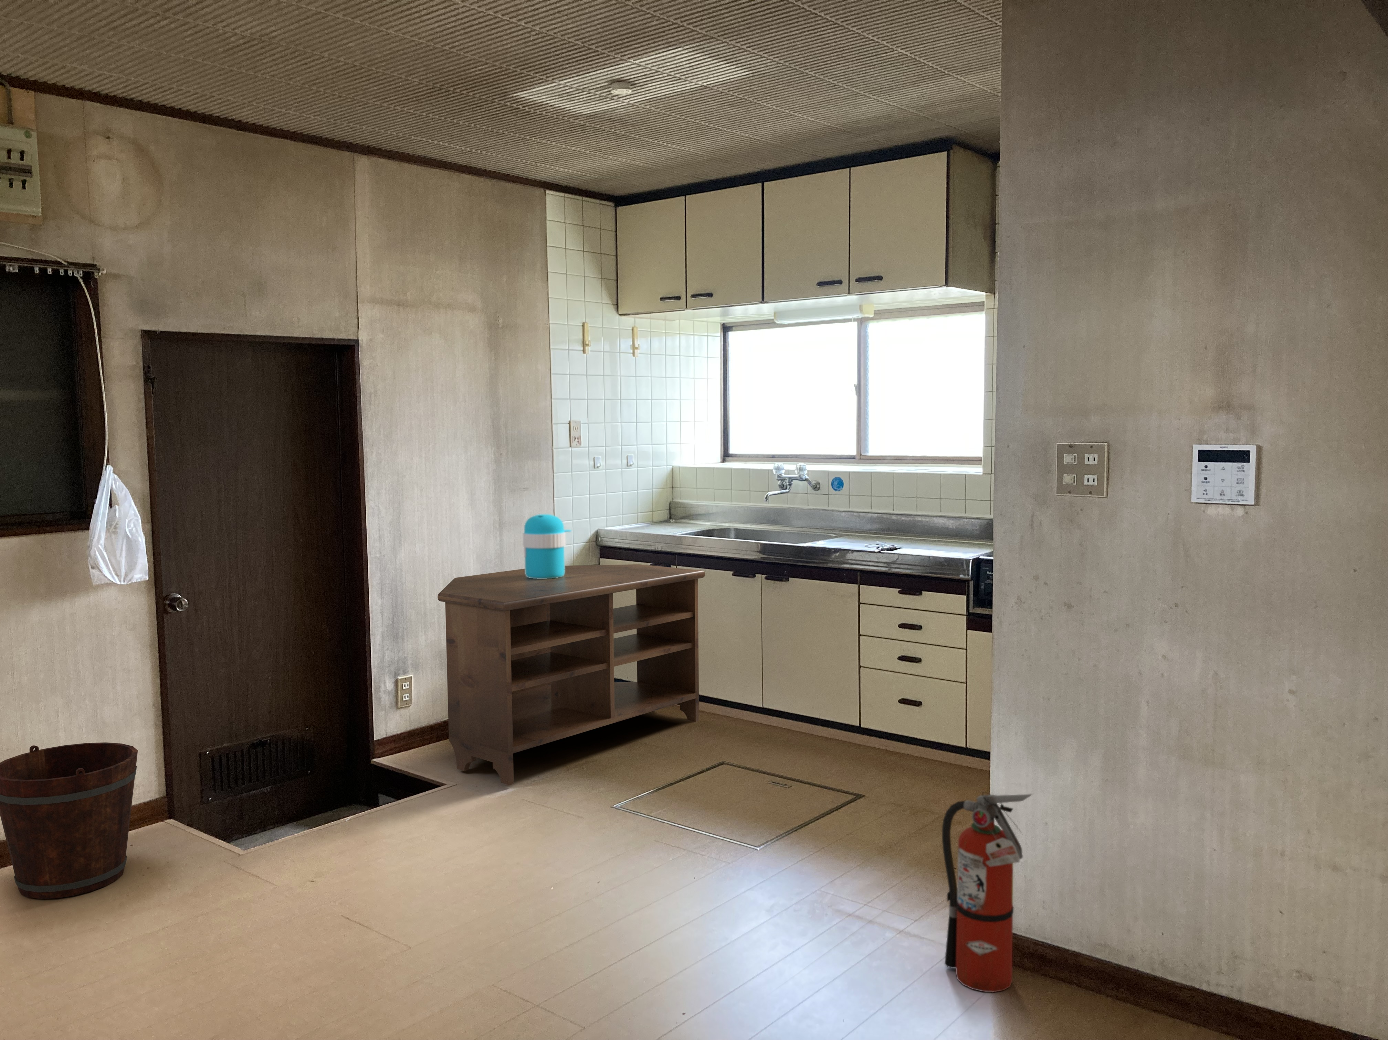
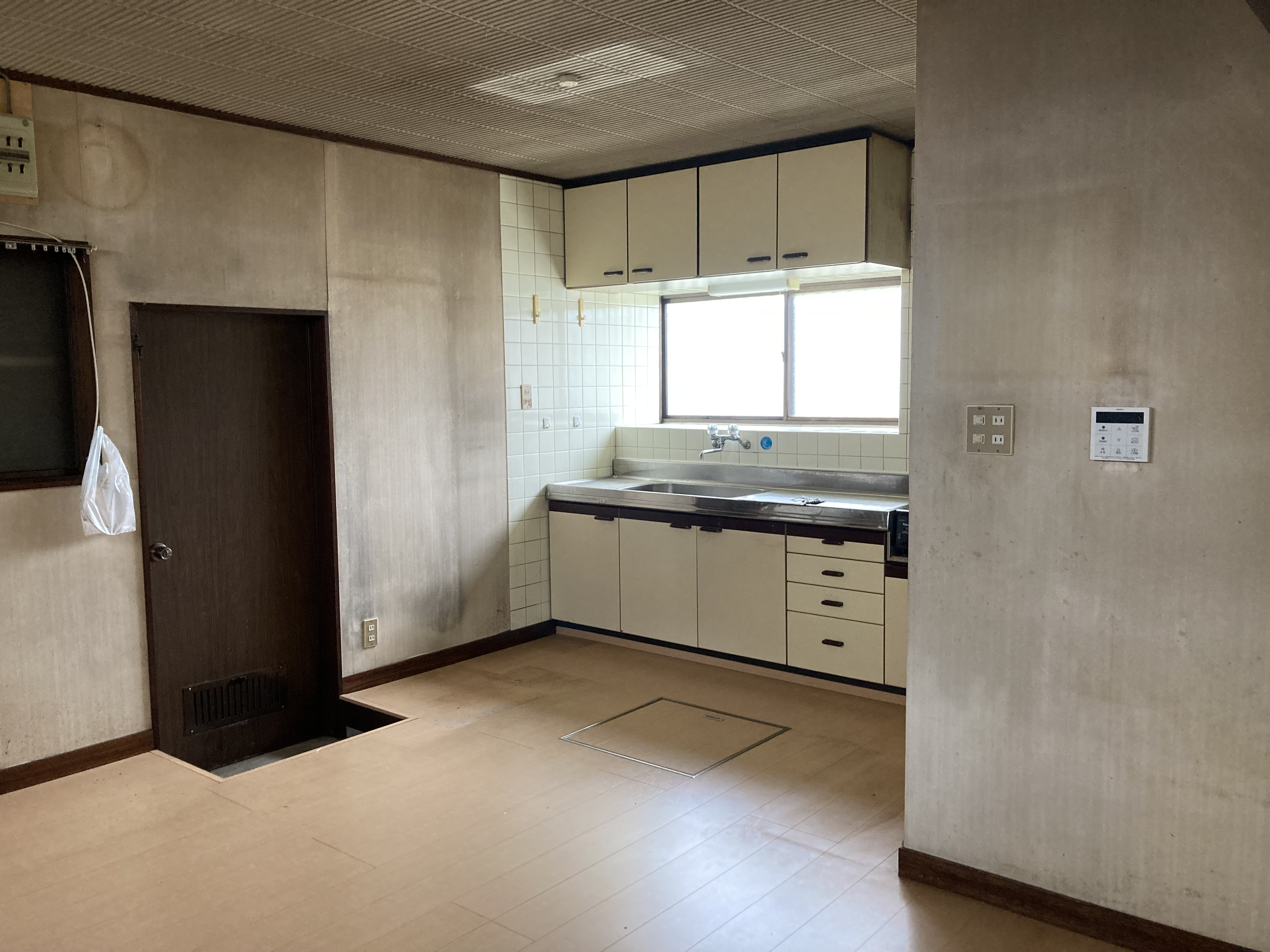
- coffee maker [522,513,572,579]
- tv stand [437,564,705,785]
- bucket [0,742,138,899]
- fire extinguisher [941,791,1033,993]
